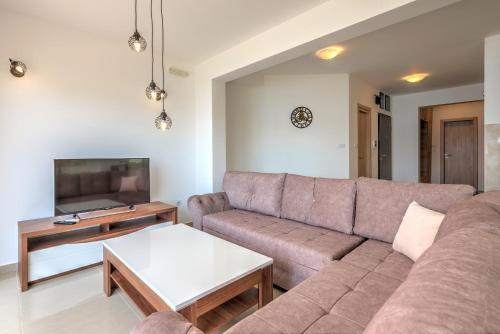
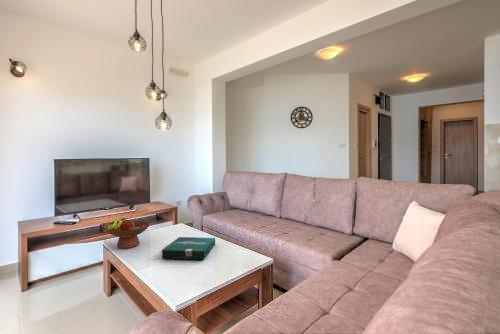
+ pizza box [161,236,216,260]
+ fruit bowl [103,217,152,249]
